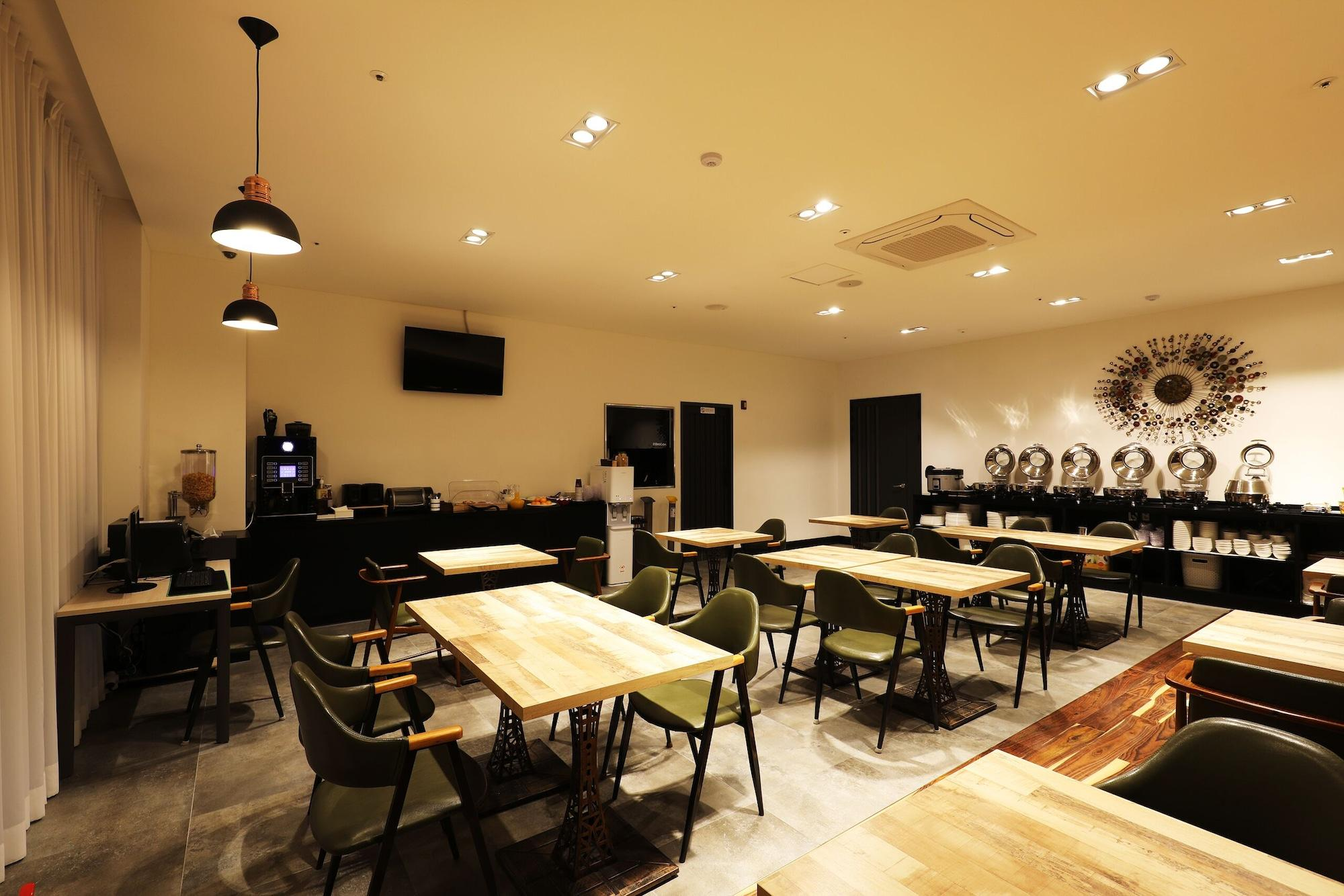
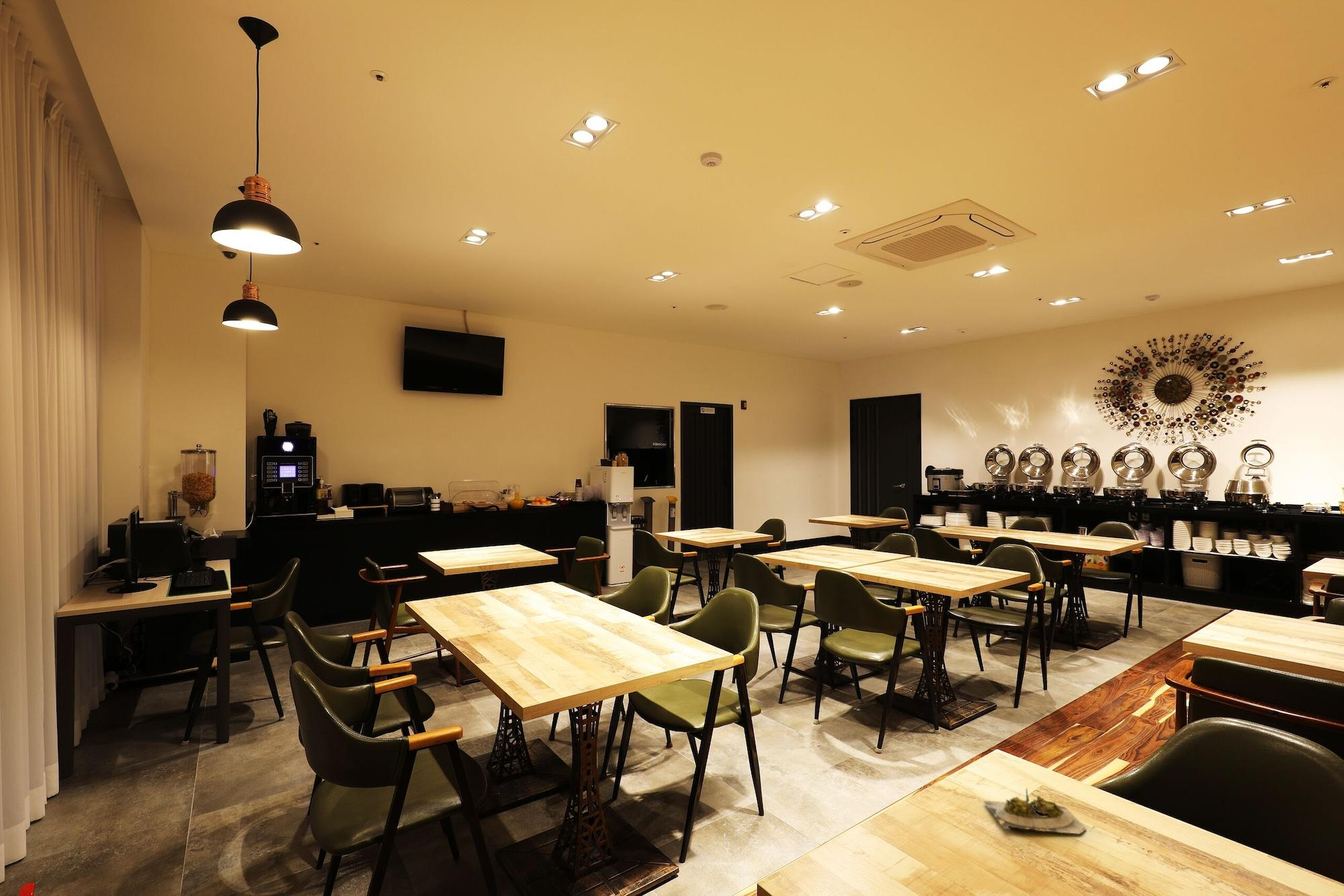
+ succulent plant [982,787,1087,835]
